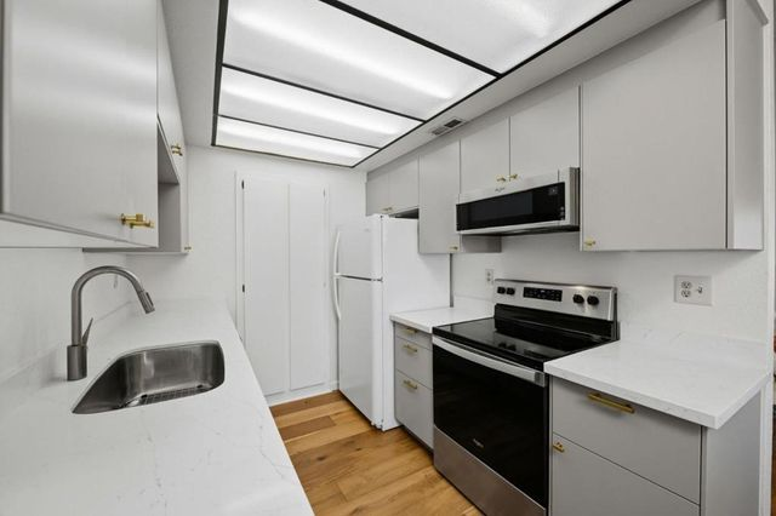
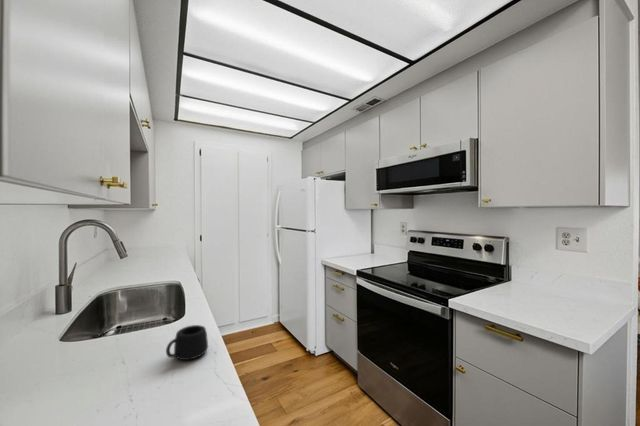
+ mug [165,324,209,361]
